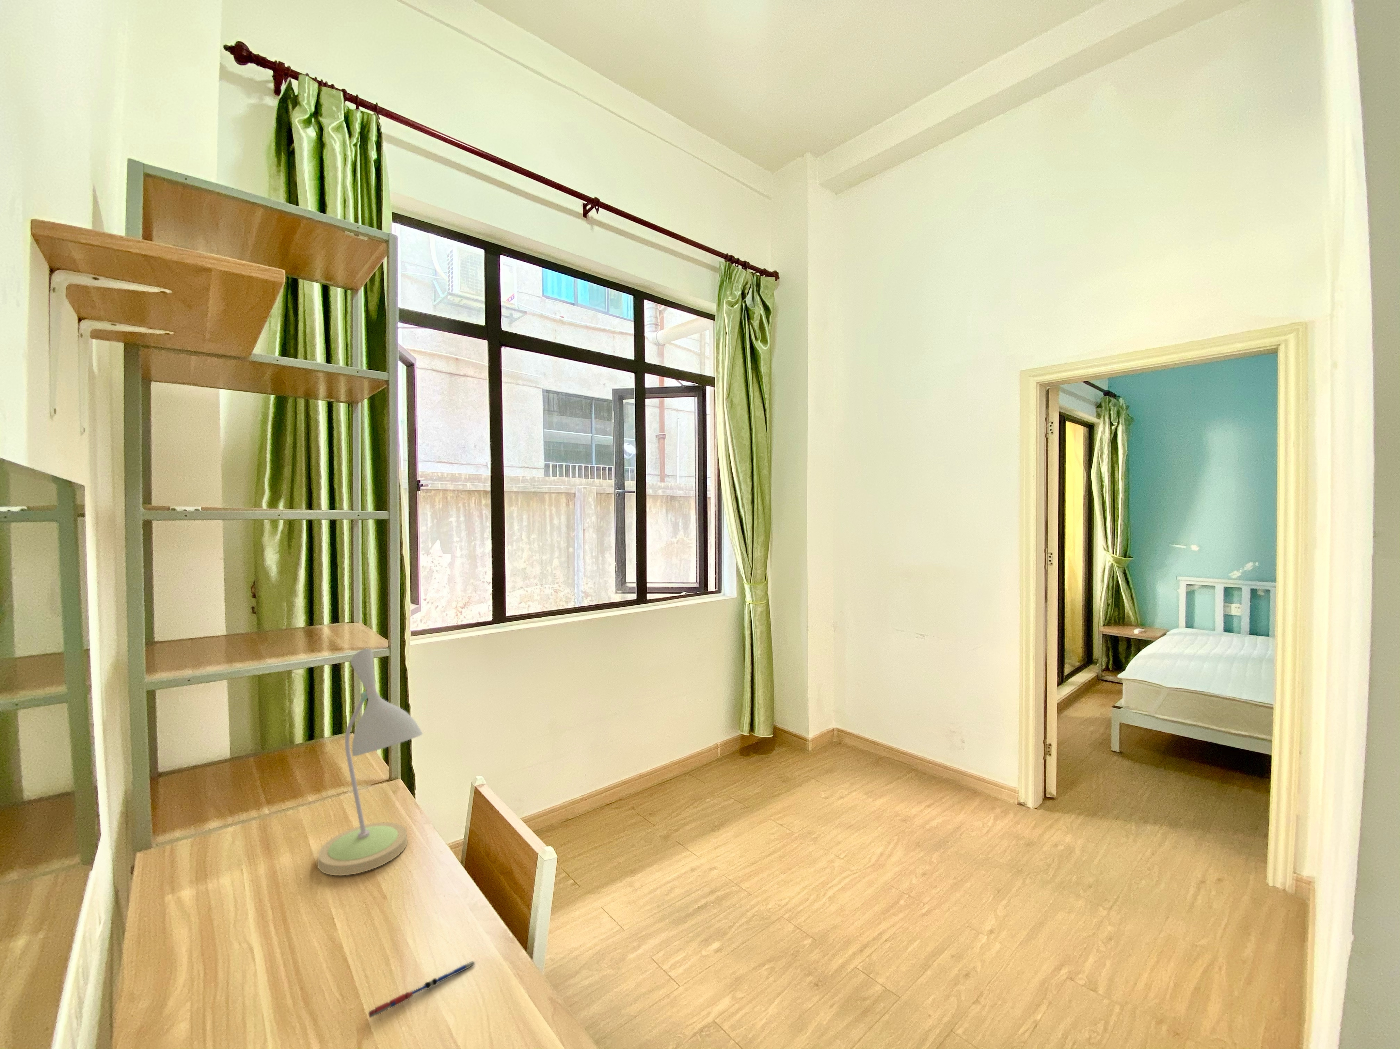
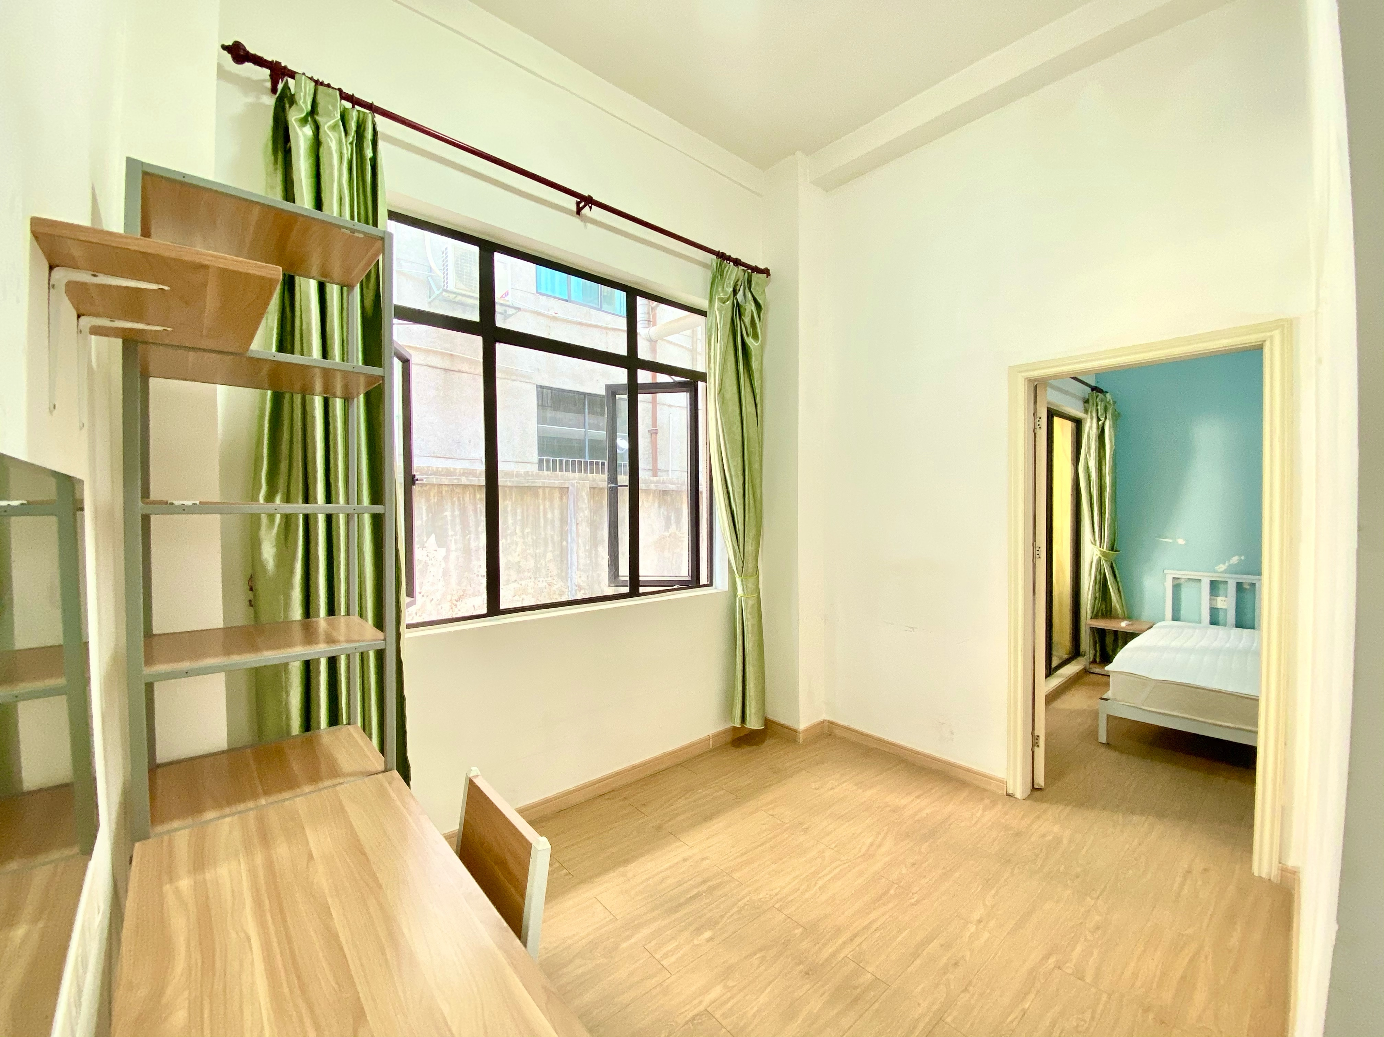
- pen [367,961,475,1018]
- desk lamp [317,648,423,876]
